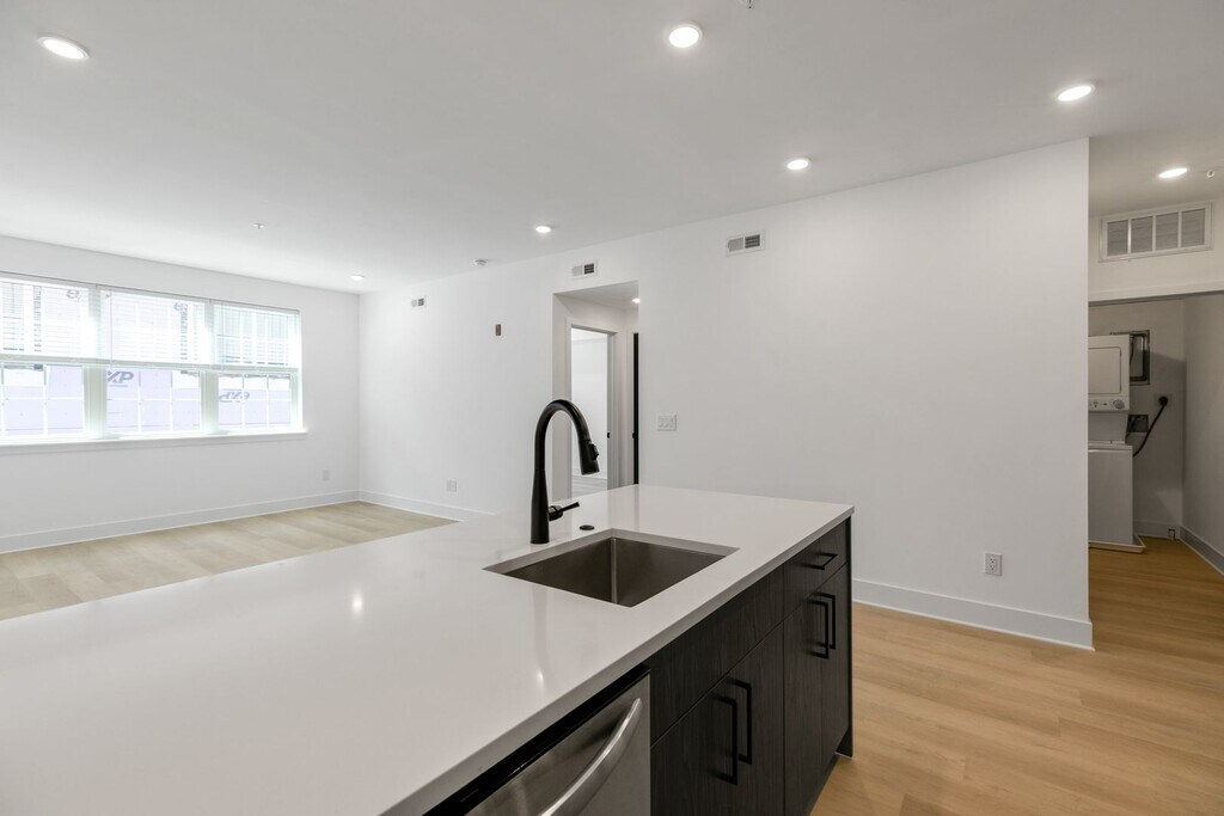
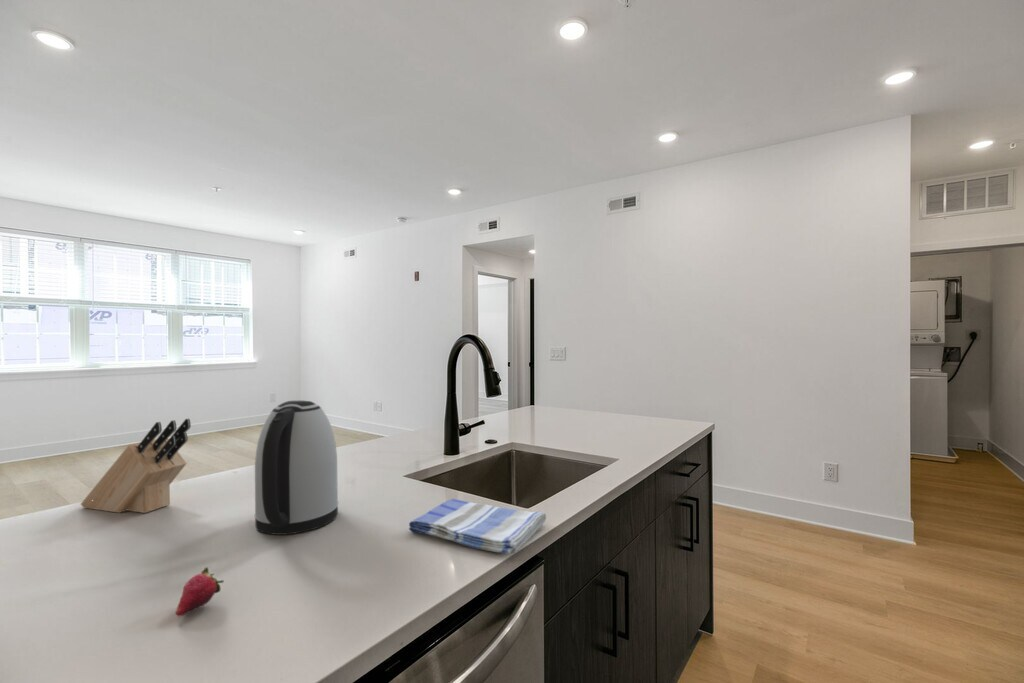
+ kettle [253,400,339,536]
+ knife block [80,417,192,514]
+ fruit [175,566,225,618]
+ dish towel [408,498,547,555]
